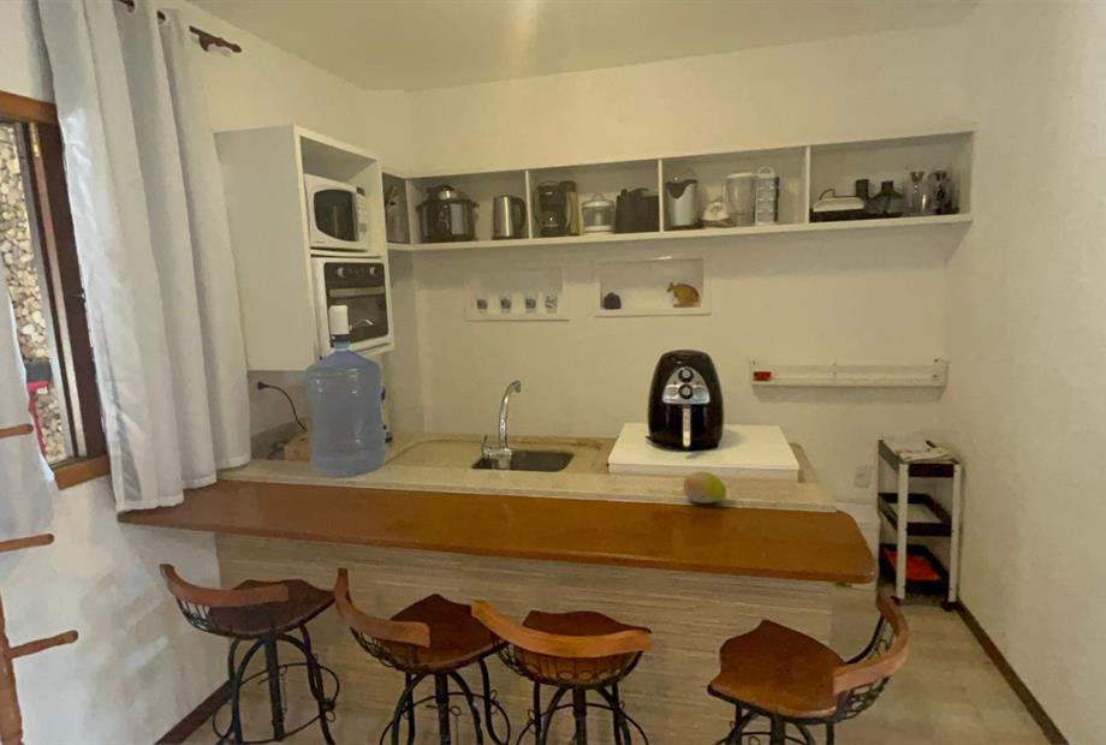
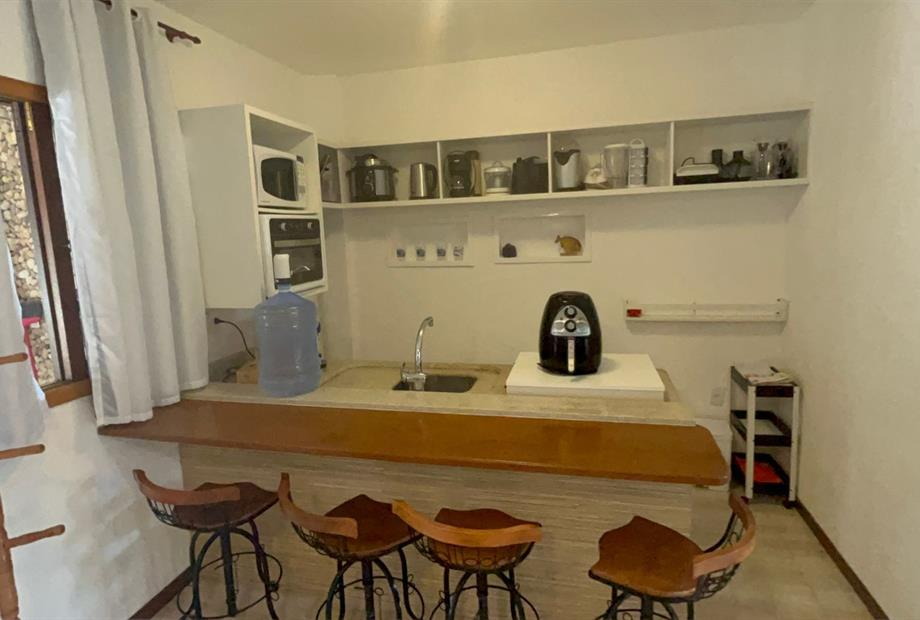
- fruit [682,470,727,505]
